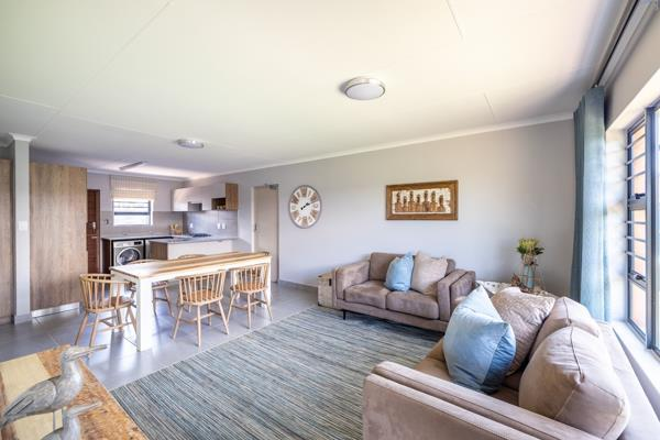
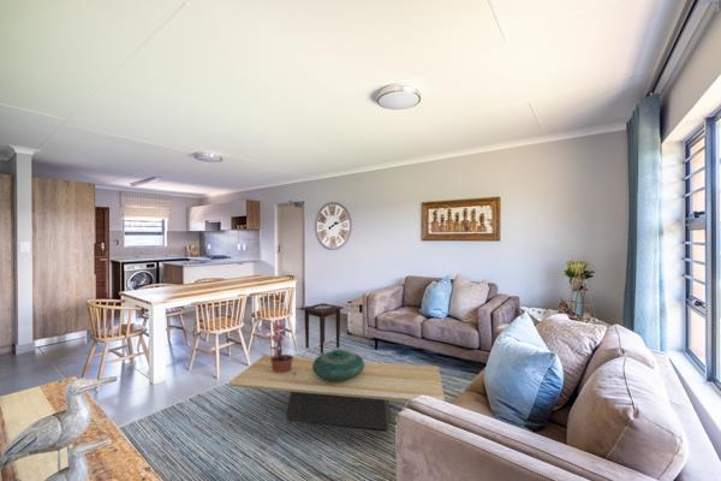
+ potted plant [269,323,296,374]
+ coffee table [227,354,446,432]
+ decorative bowl [312,349,365,381]
+ side table [300,302,344,355]
